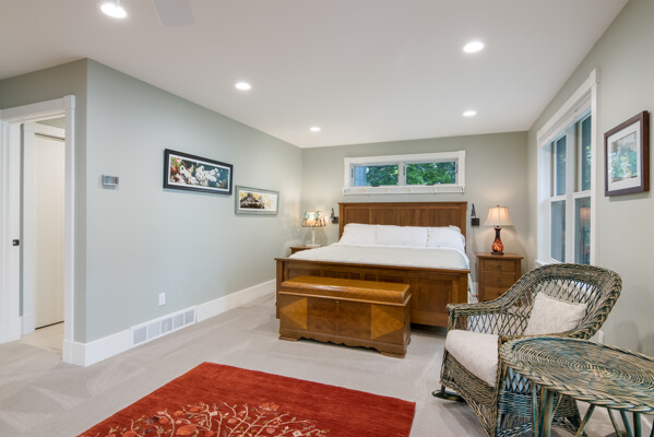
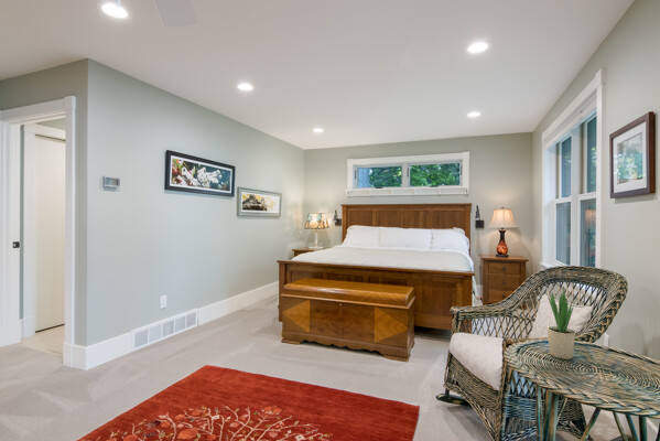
+ potted plant [547,286,576,361]
